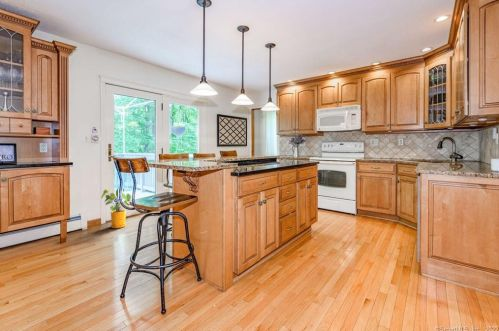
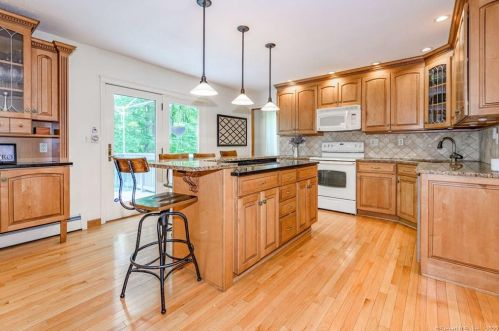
- house plant [100,187,132,229]
